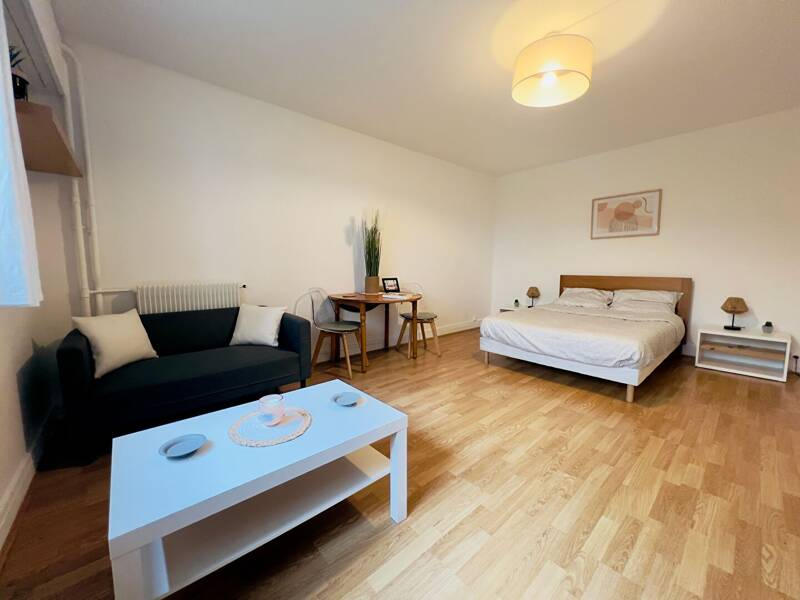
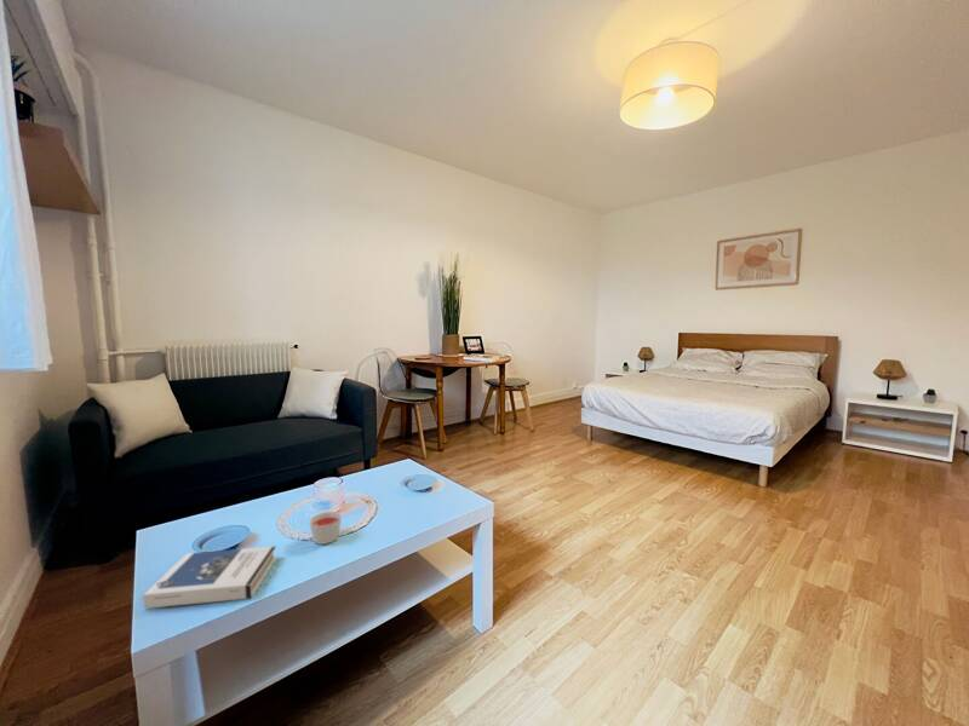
+ candle [308,511,343,546]
+ hardback book [142,546,279,610]
